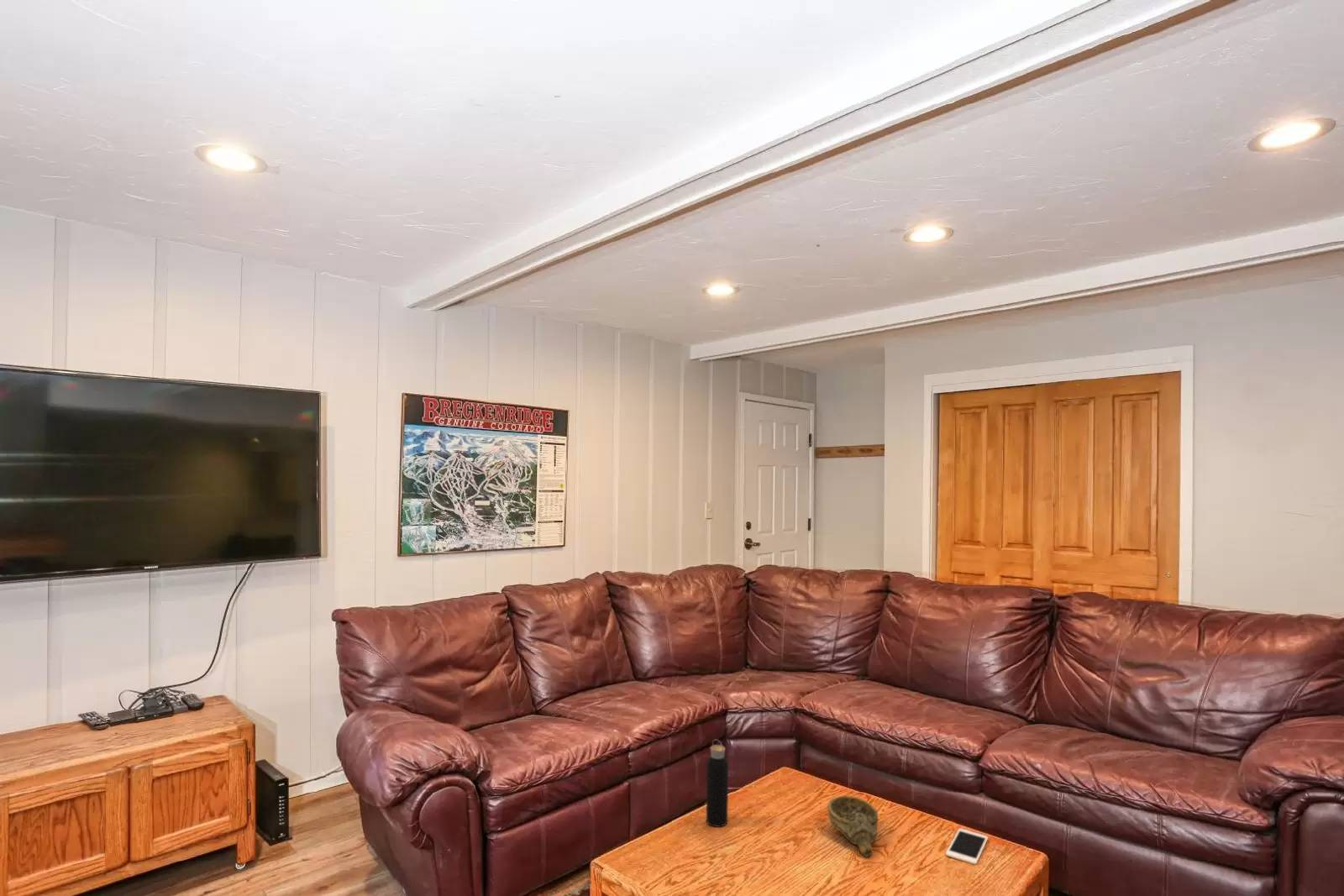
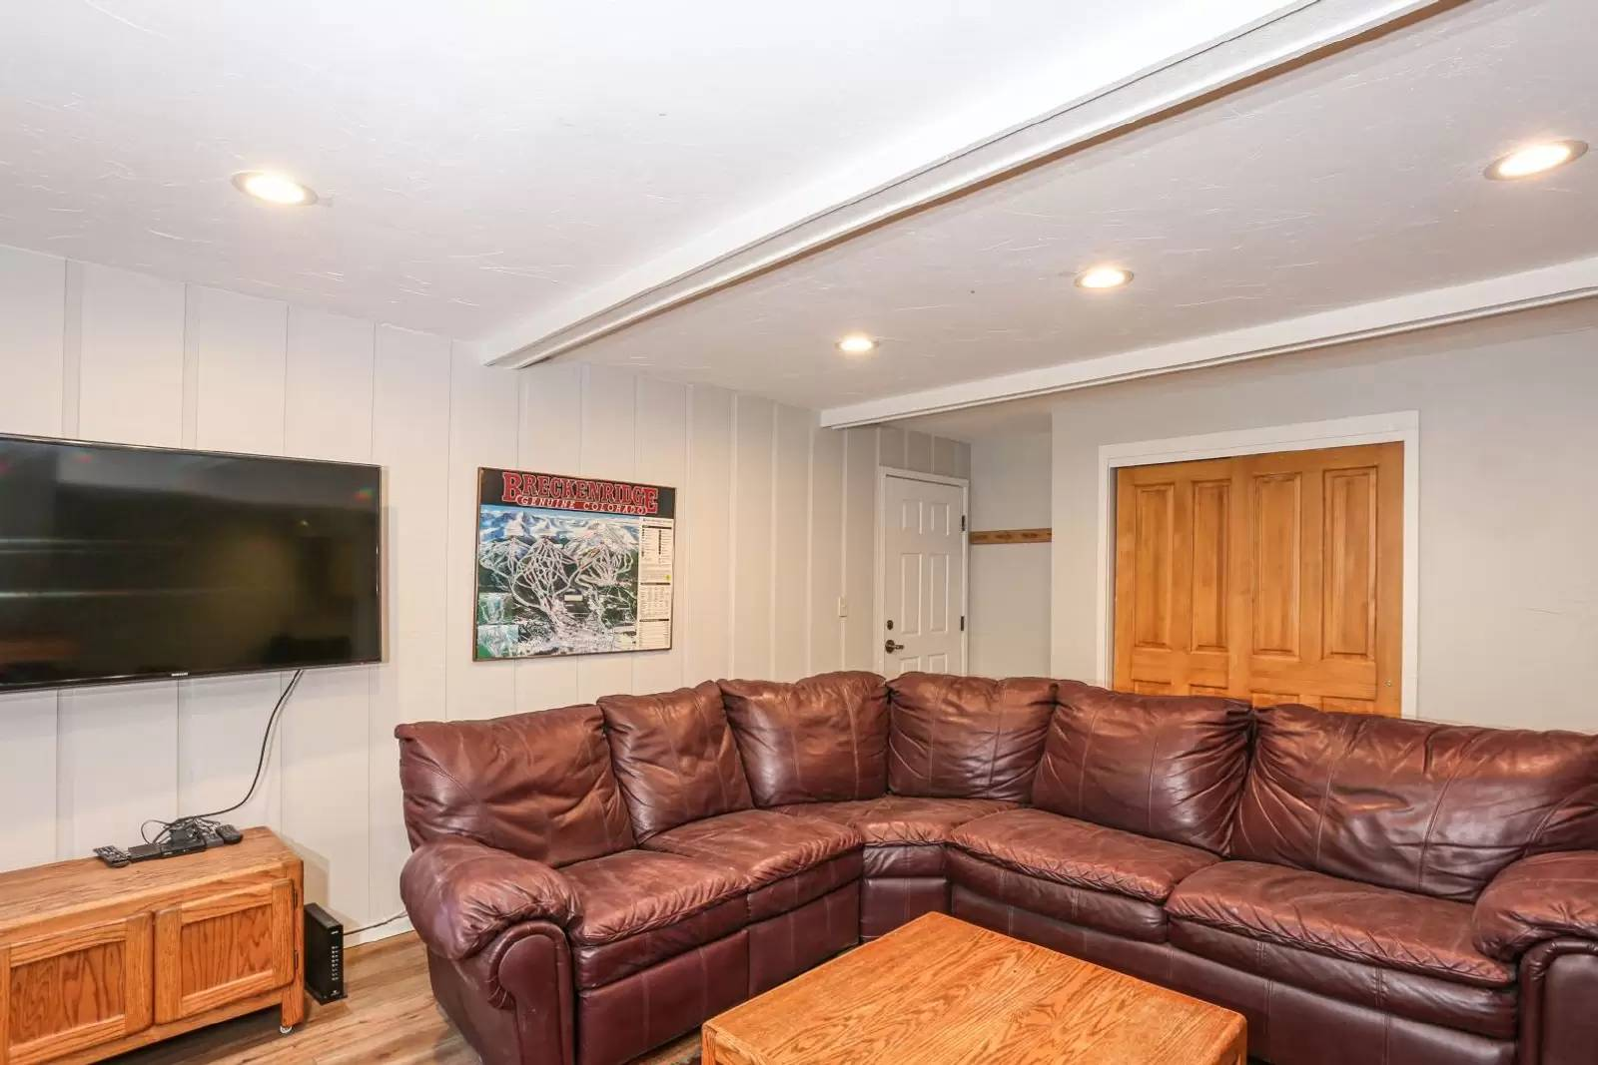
- water bottle [706,738,729,828]
- decorative bowl [827,794,879,858]
- cell phone [945,828,989,866]
